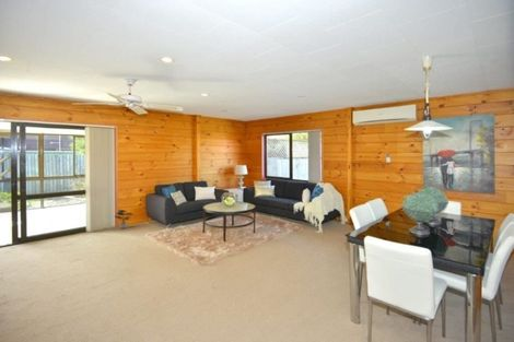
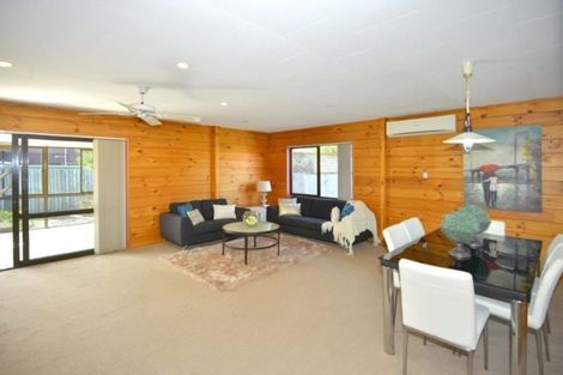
- potted plant [114,209,135,229]
